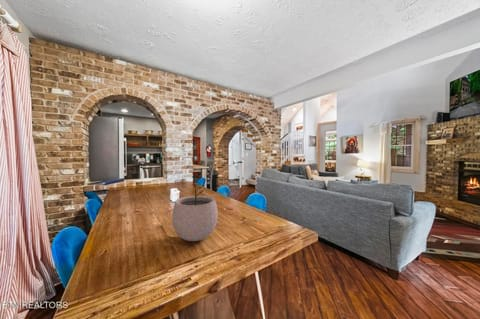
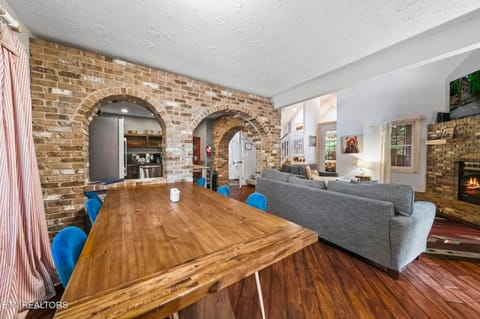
- plant pot [171,184,219,242]
